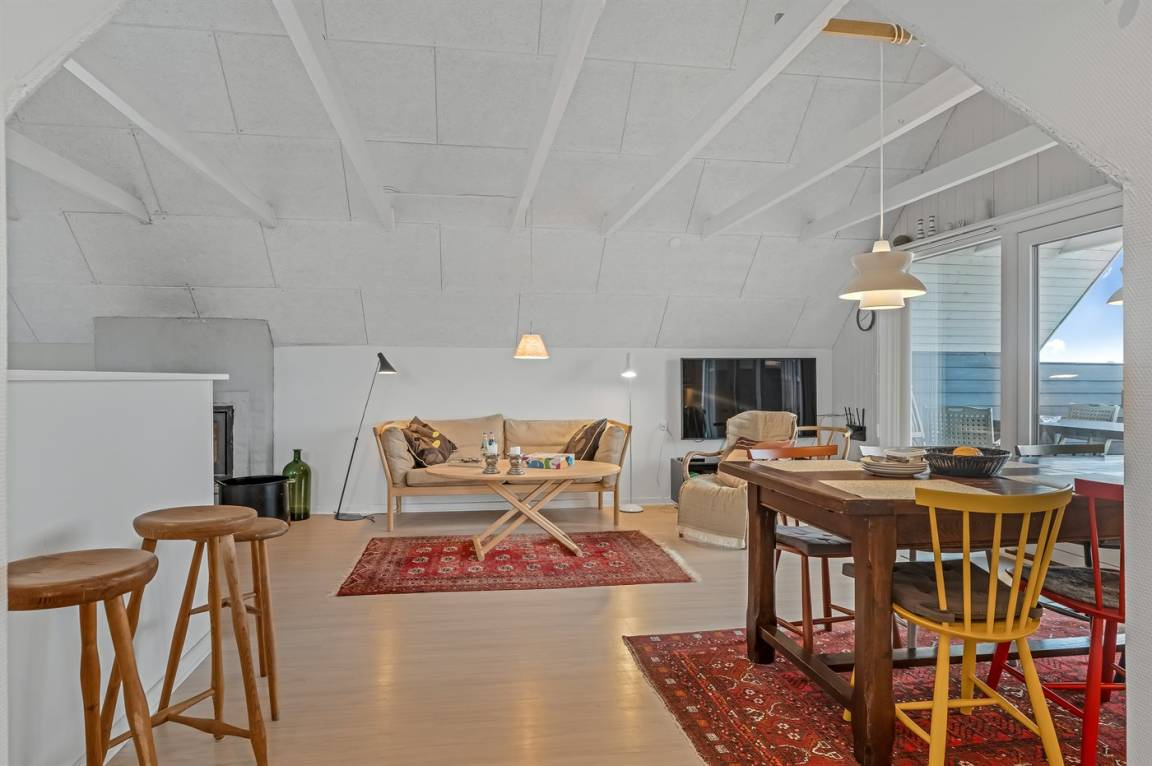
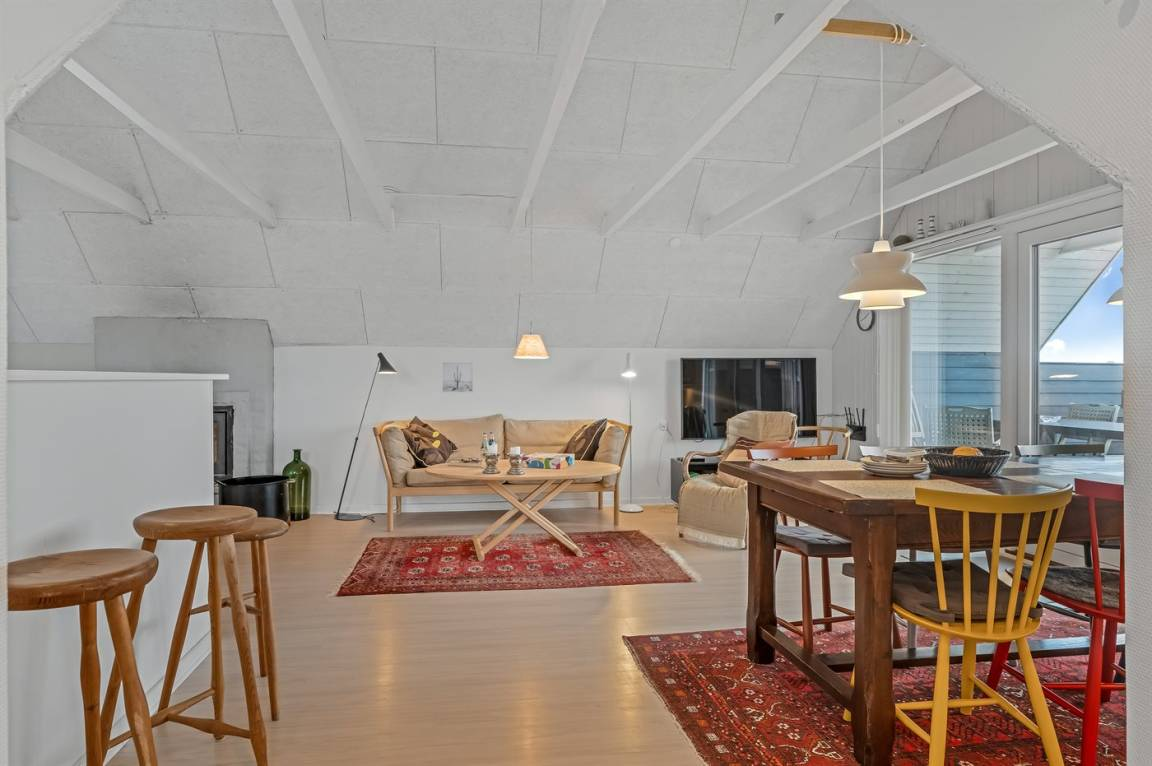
+ wall art [441,361,474,394]
